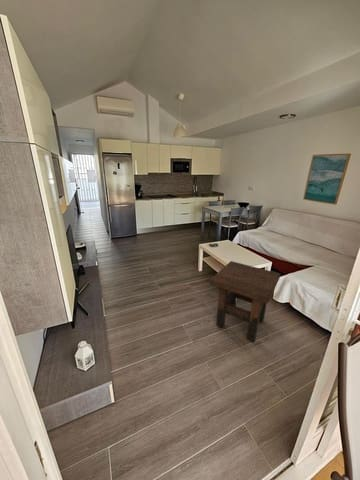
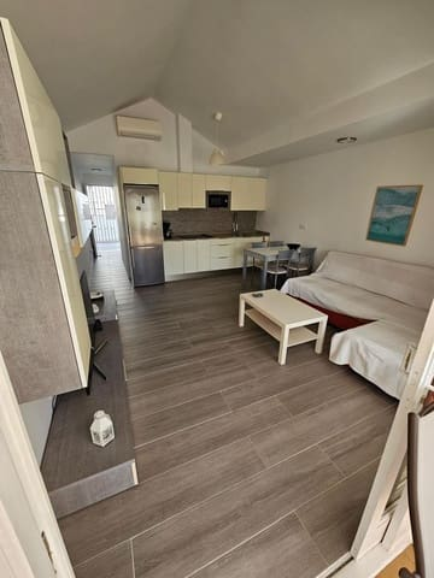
- side table [209,260,281,343]
